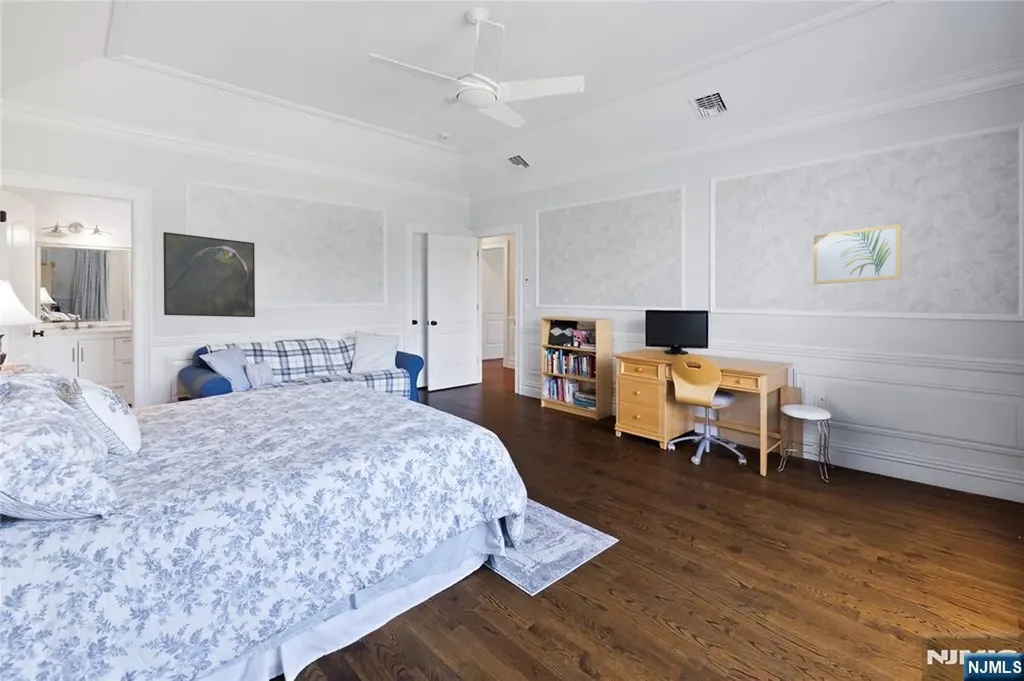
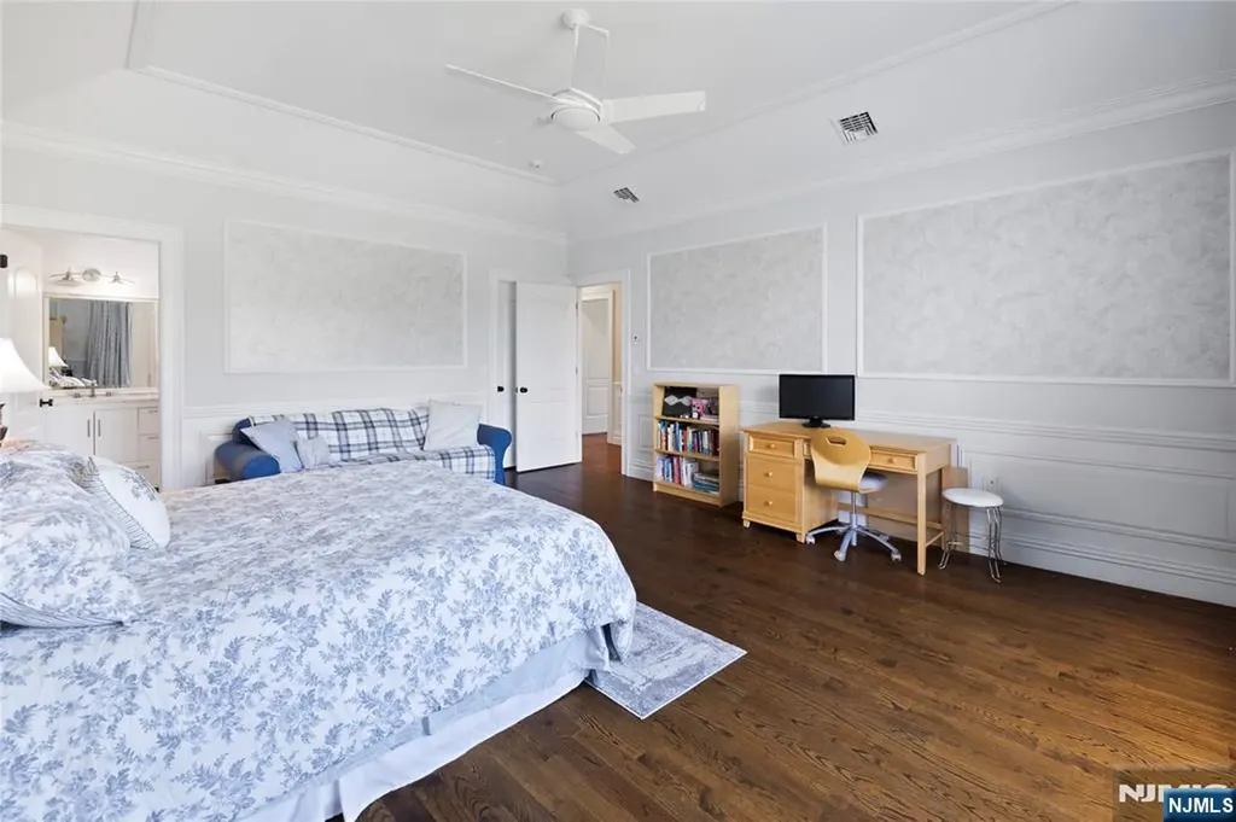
- wall art [813,223,902,285]
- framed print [162,231,256,318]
